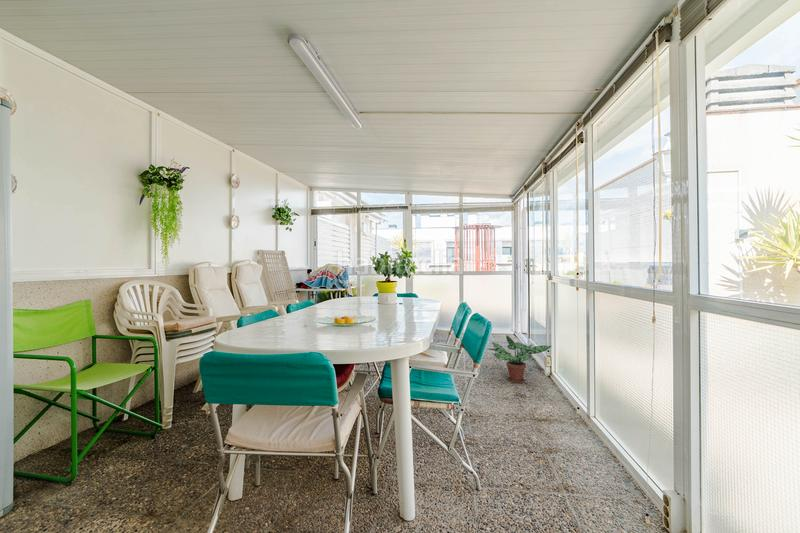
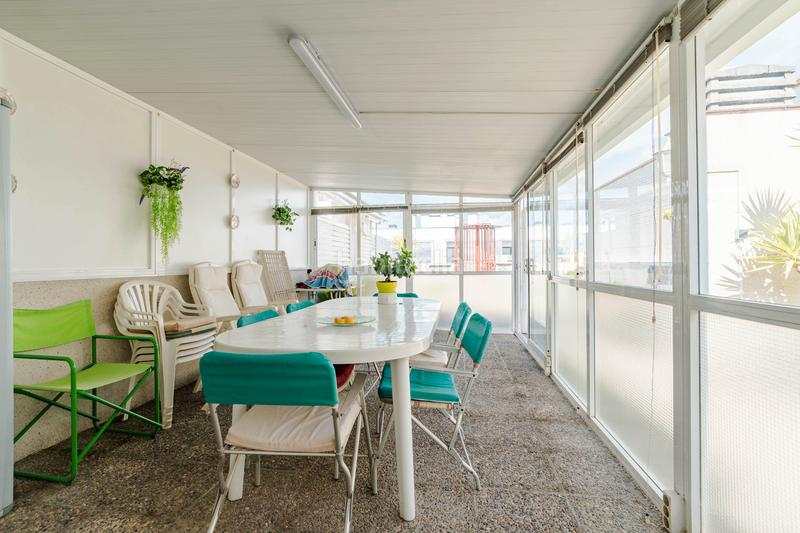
- potted plant [488,334,552,384]
